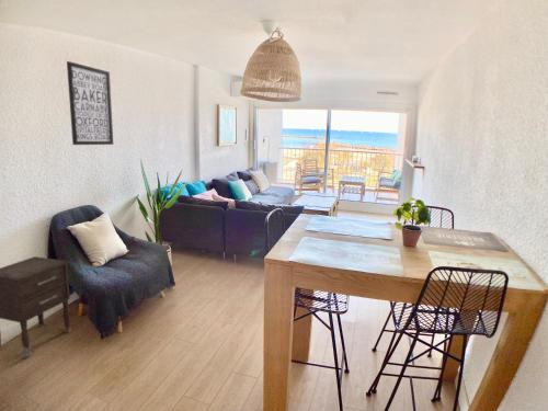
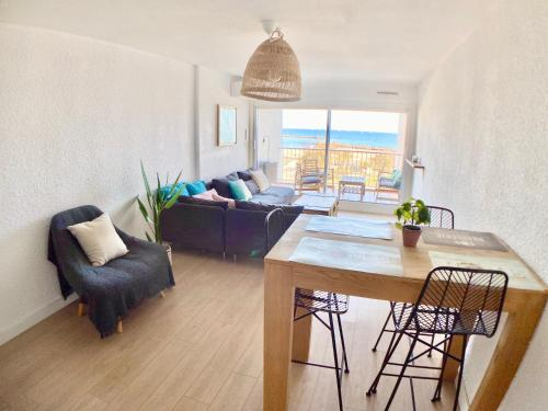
- nightstand [0,255,72,358]
- wall art [66,60,114,146]
